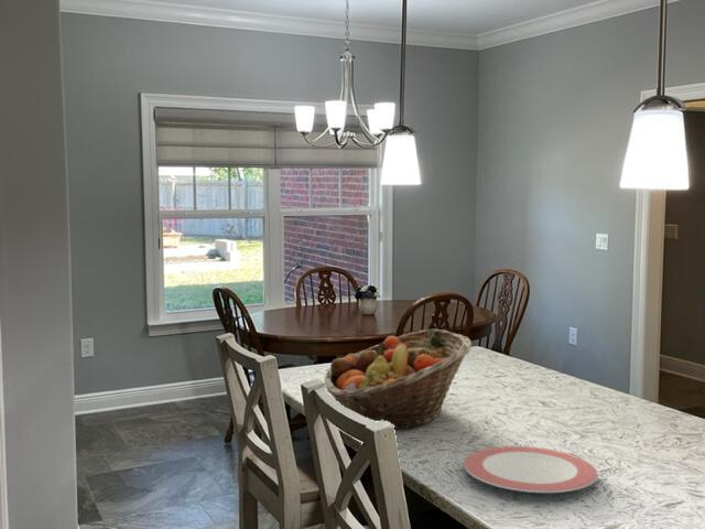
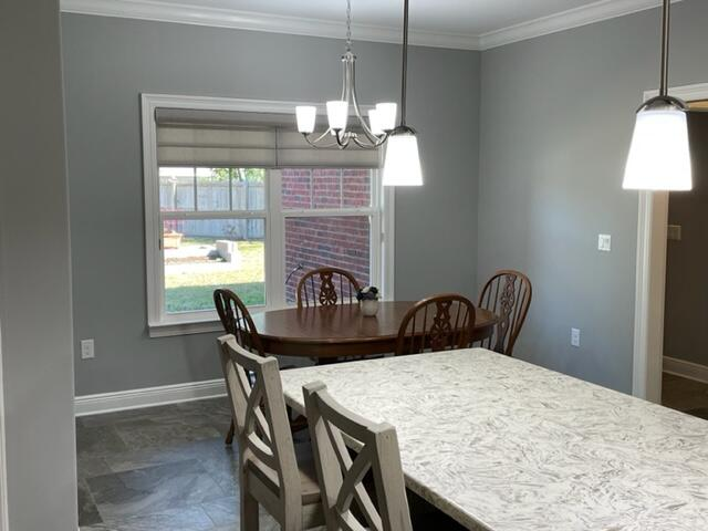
- plate [463,445,599,494]
- fruit basket [323,327,473,430]
